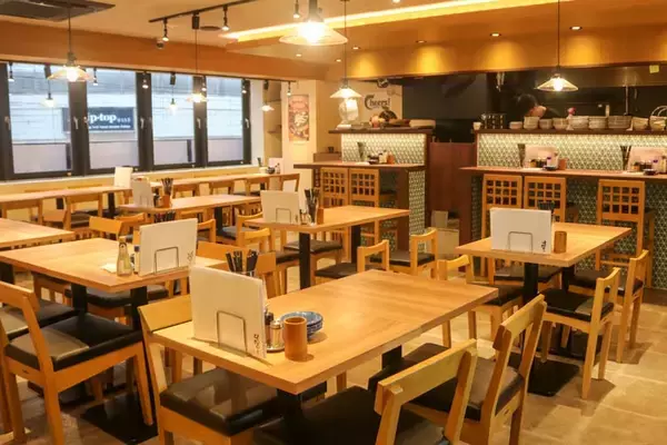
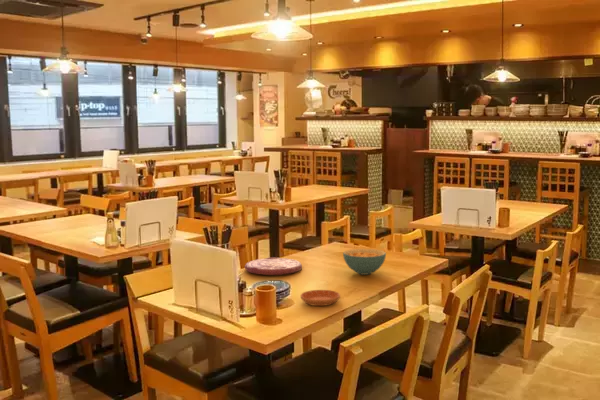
+ saucer [300,289,341,307]
+ cereal bowl [342,248,387,276]
+ plate [244,256,303,276]
